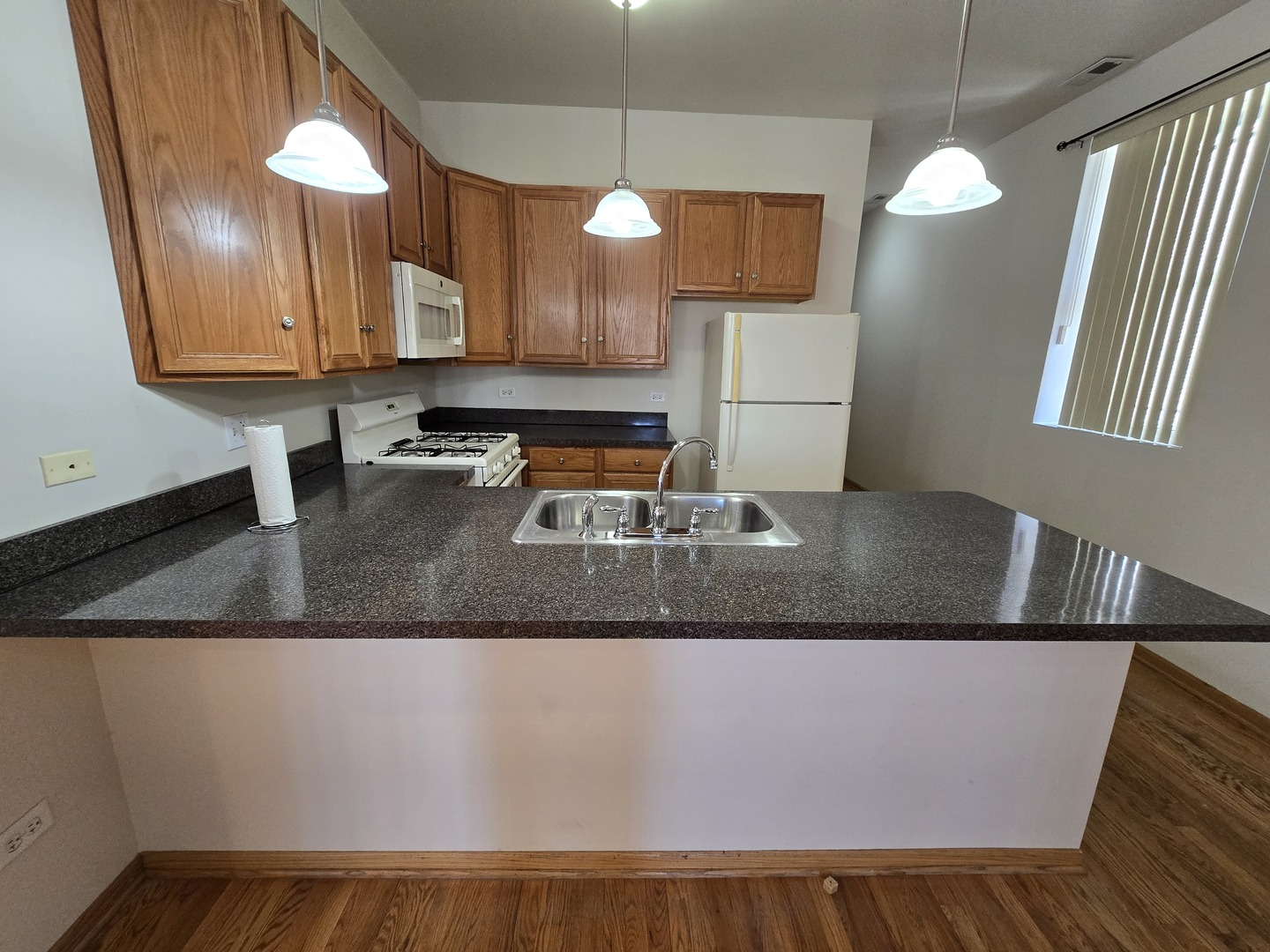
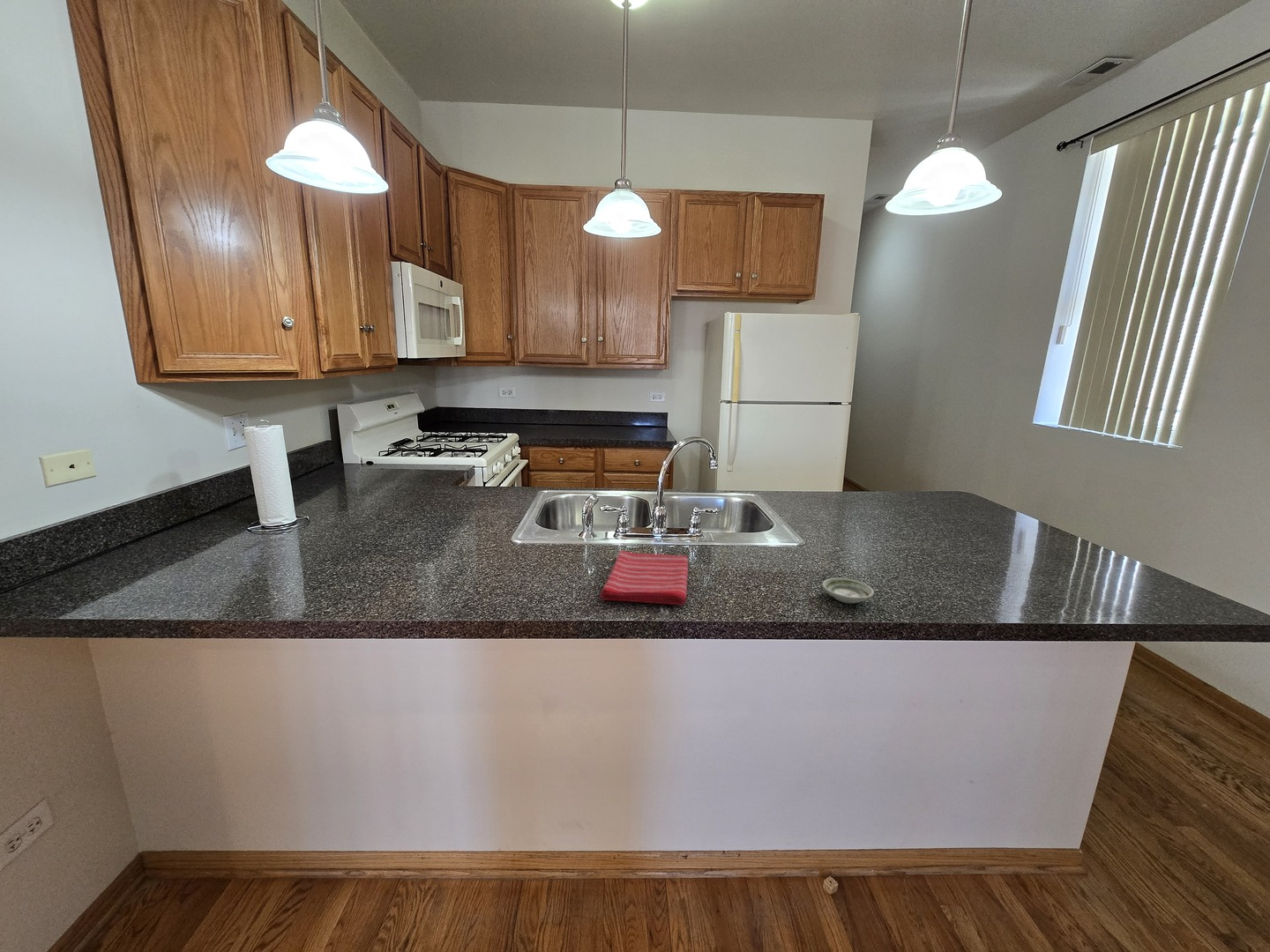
+ saucer [821,577,875,605]
+ dish towel [599,549,689,606]
